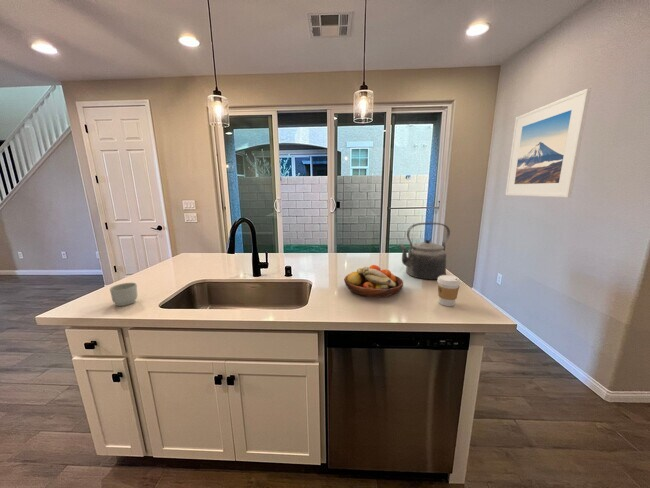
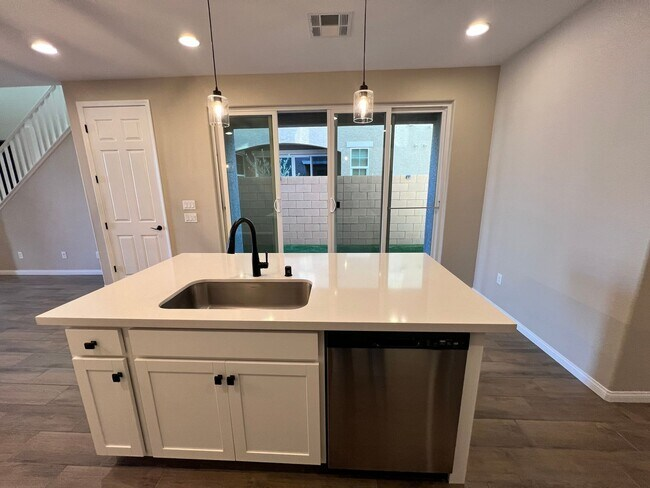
- fruit bowl [343,264,404,298]
- mug [109,282,138,307]
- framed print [505,87,592,198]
- kettle [398,222,451,281]
- coffee cup [437,274,461,307]
